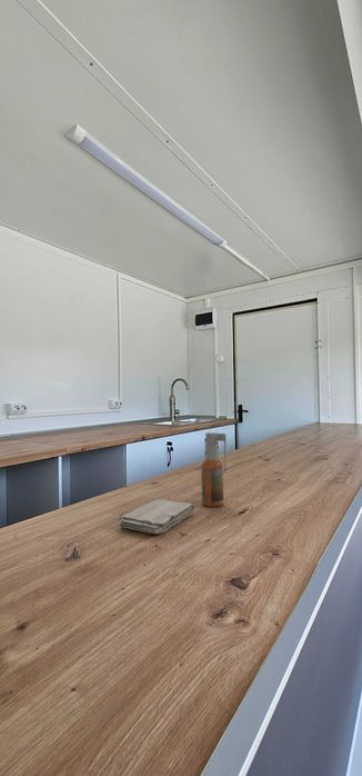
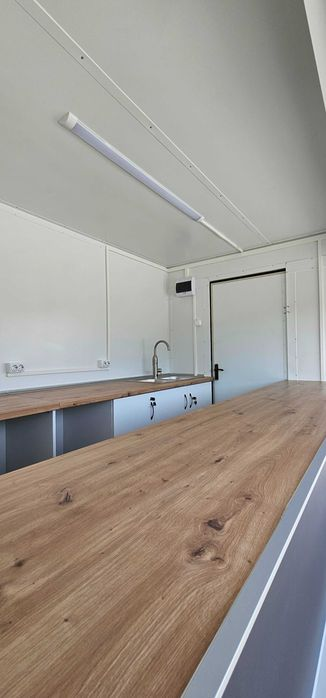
- spray bottle [200,431,228,508]
- washcloth [119,498,195,535]
